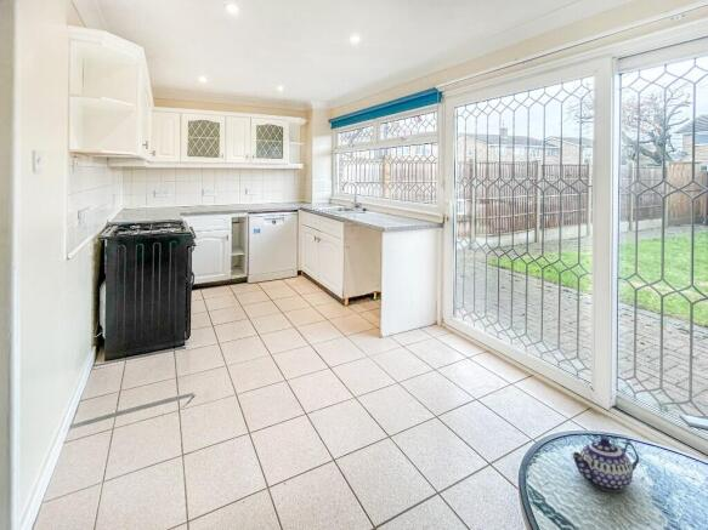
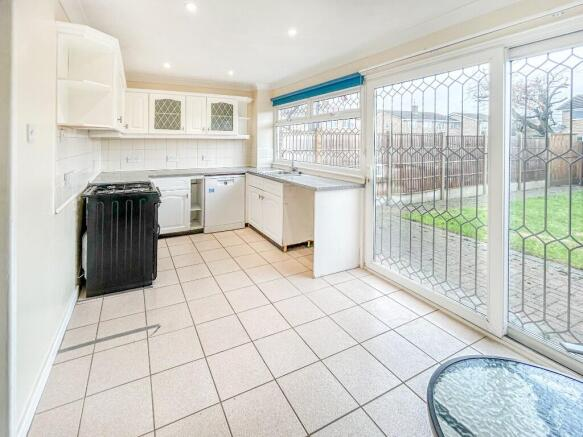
- teapot [572,437,640,492]
